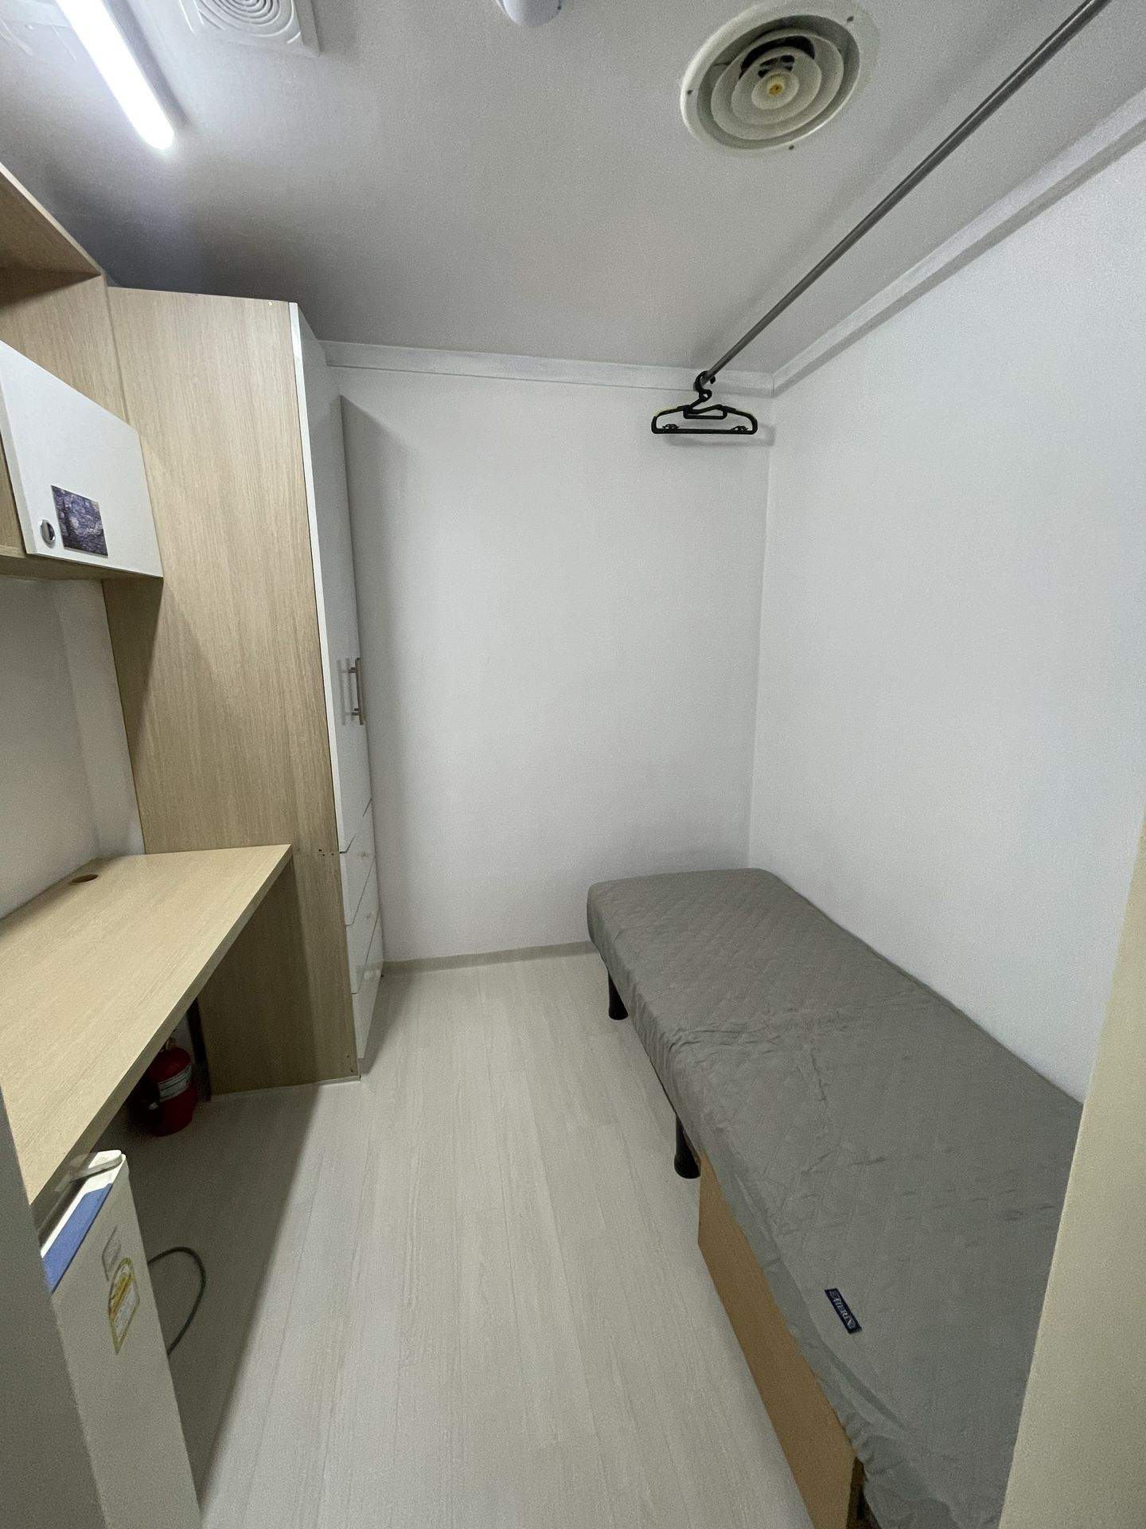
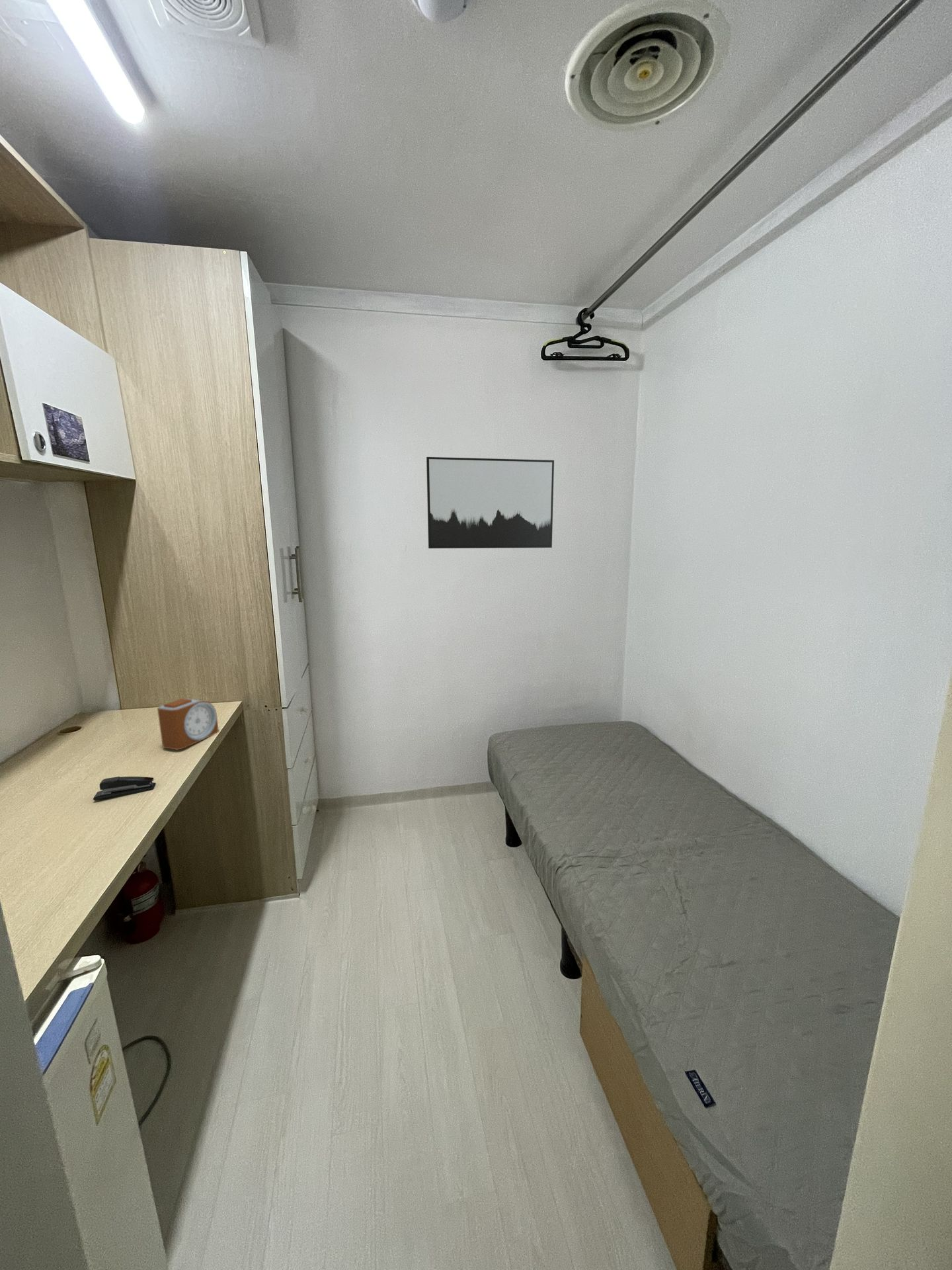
+ alarm clock [157,698,219,750]
+ wall art [426,456,555,549]
+ stapler [93,776,157,801]
